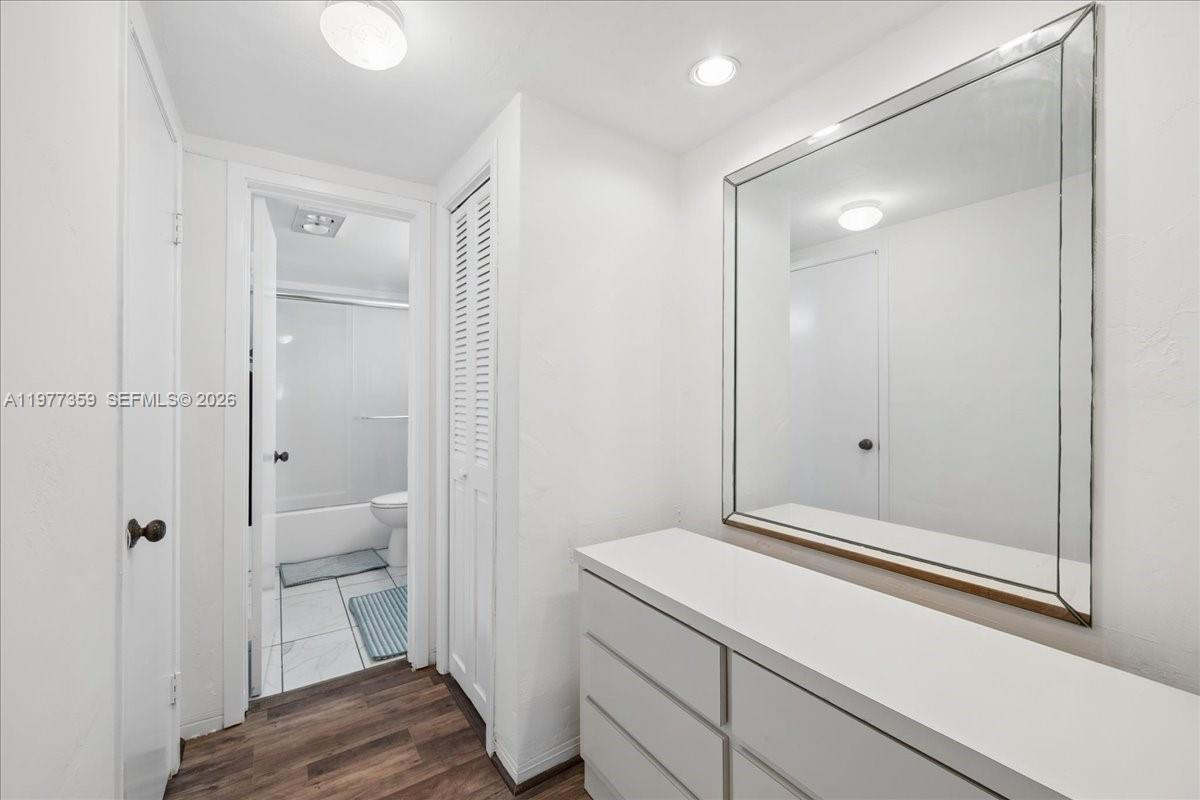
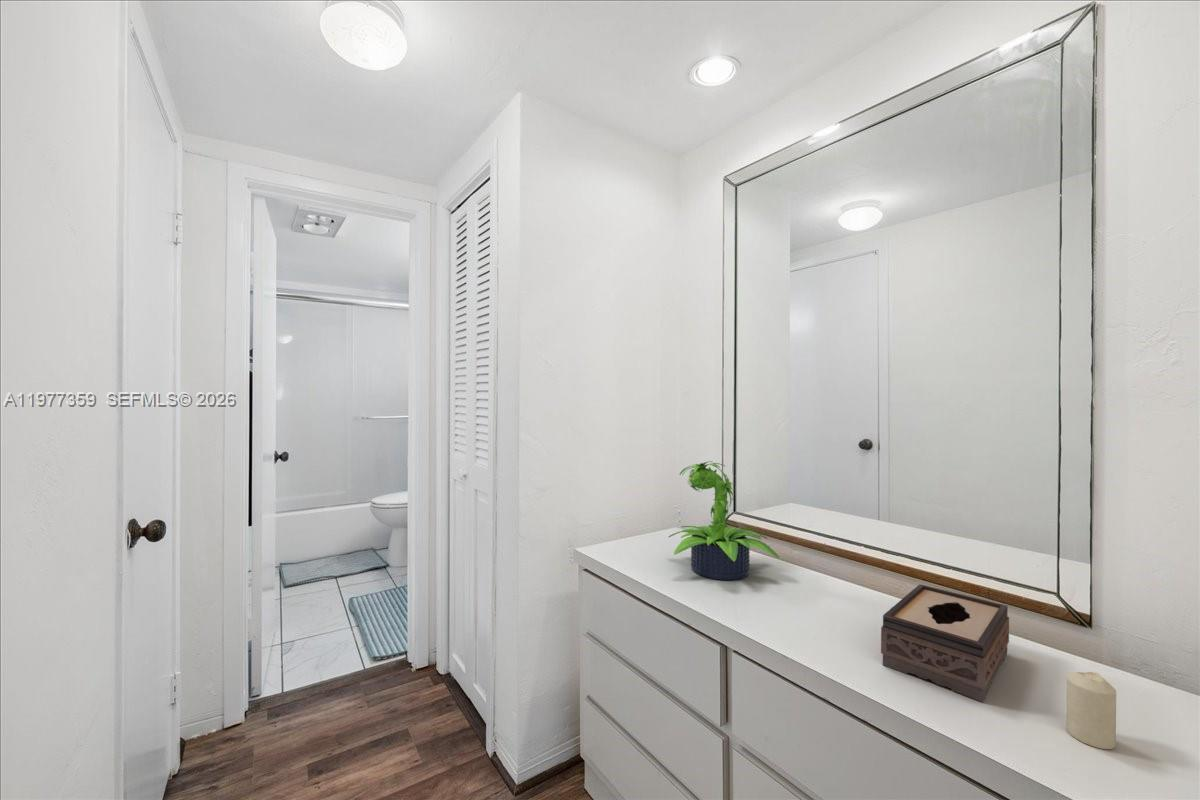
+ potted plant [668,460,780,581]
+ tissue box [880,583,1010,703]
+ candle [1066,671,1117,750]
